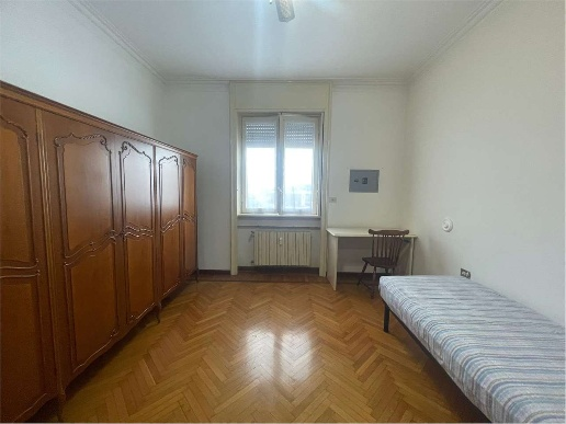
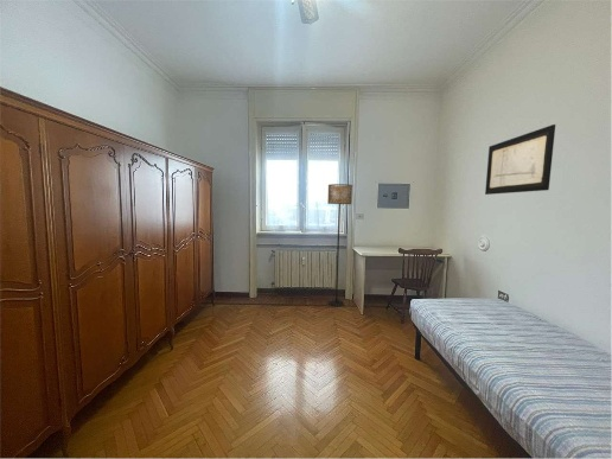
+ floor lamp [326,183,353,307]
+ wall art [484,123,556,196]
